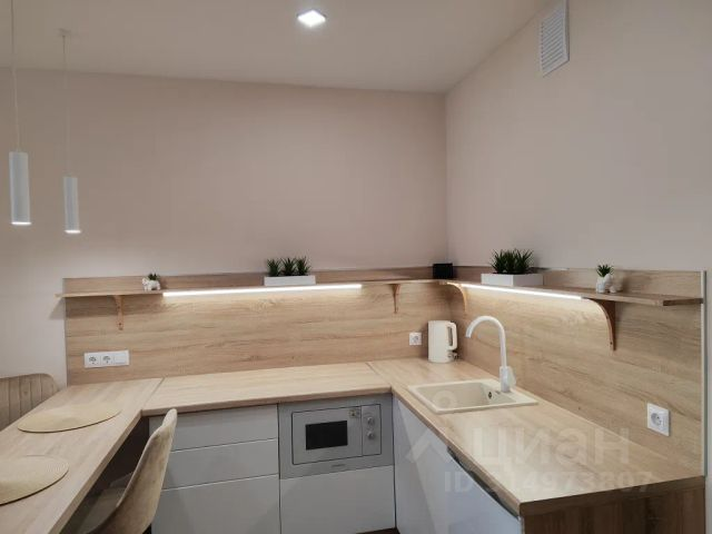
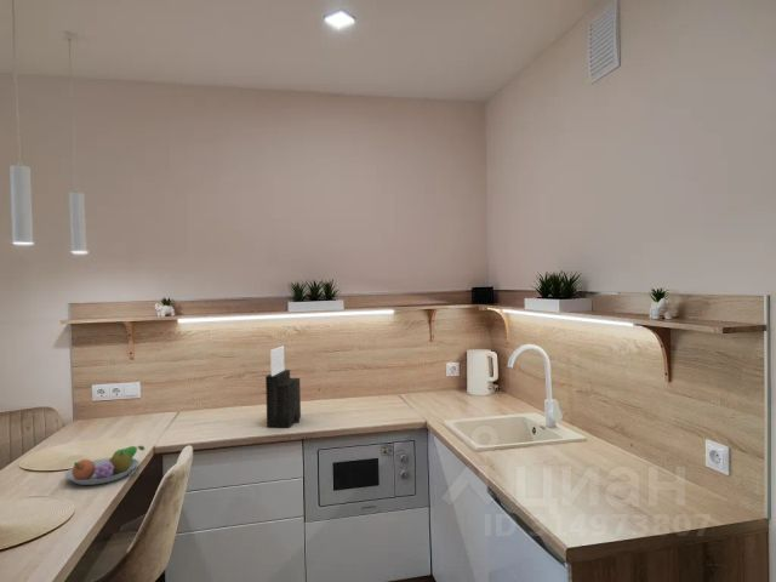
+ fruit bowl [63,445,146,486]
+ knife block [264,346,302,429]
